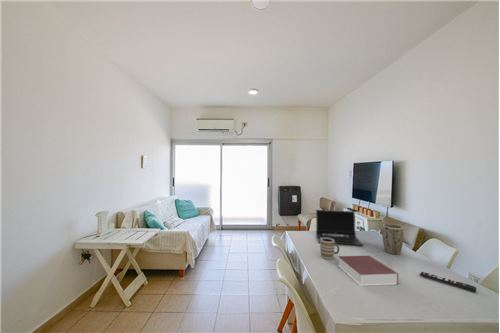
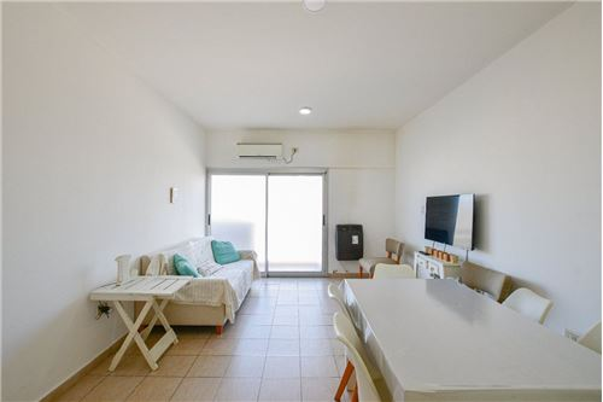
- book [337,255,400,287]
- laptop computer [315,209,364,246]
- plant pot [381,223,404,255]
- mug [319,238,340,260]
- remote control [419,271,478,293]
